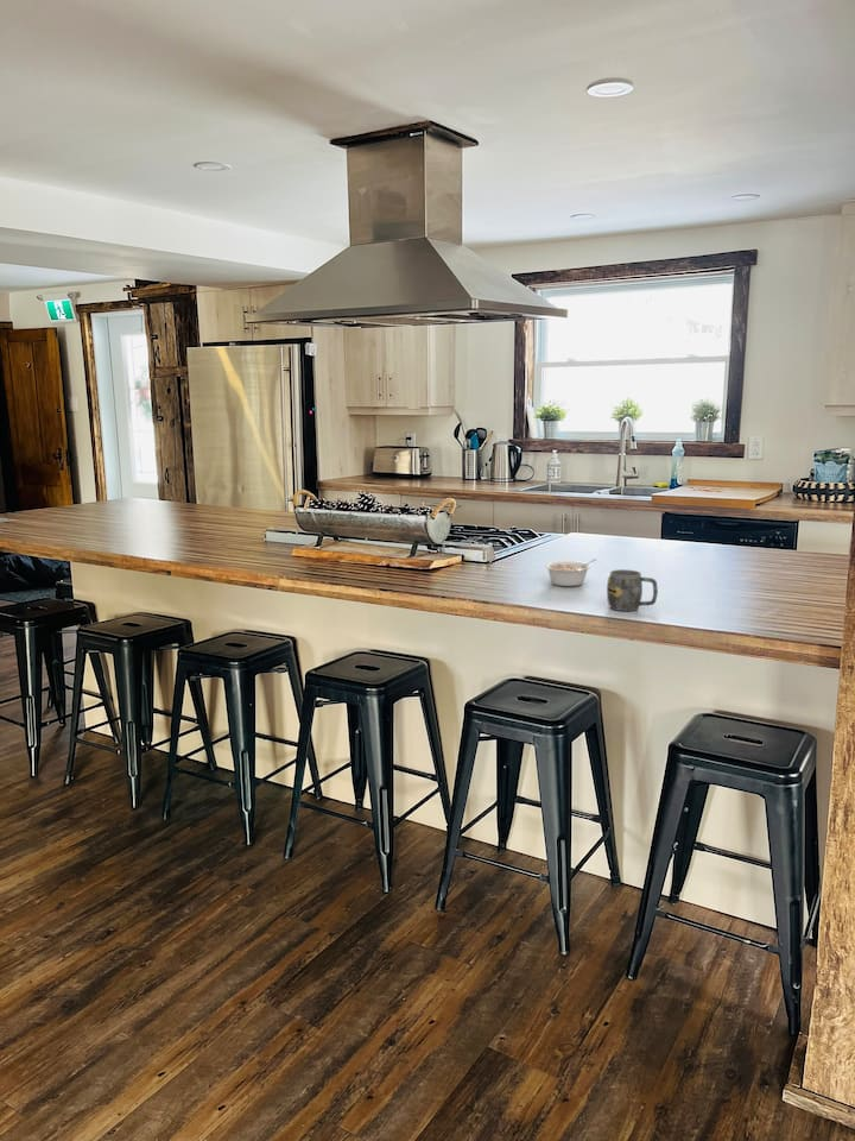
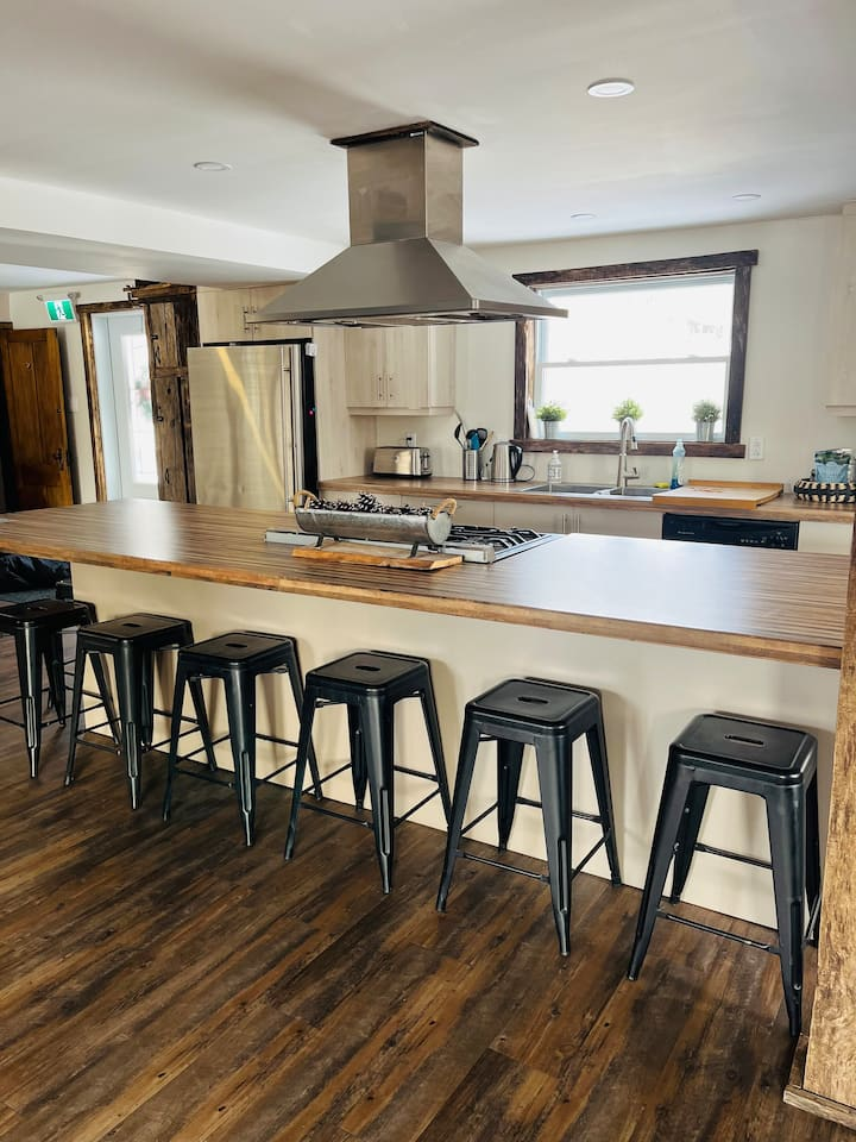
- legume [544,557,598,587]
- mug [606,568,659,612]
